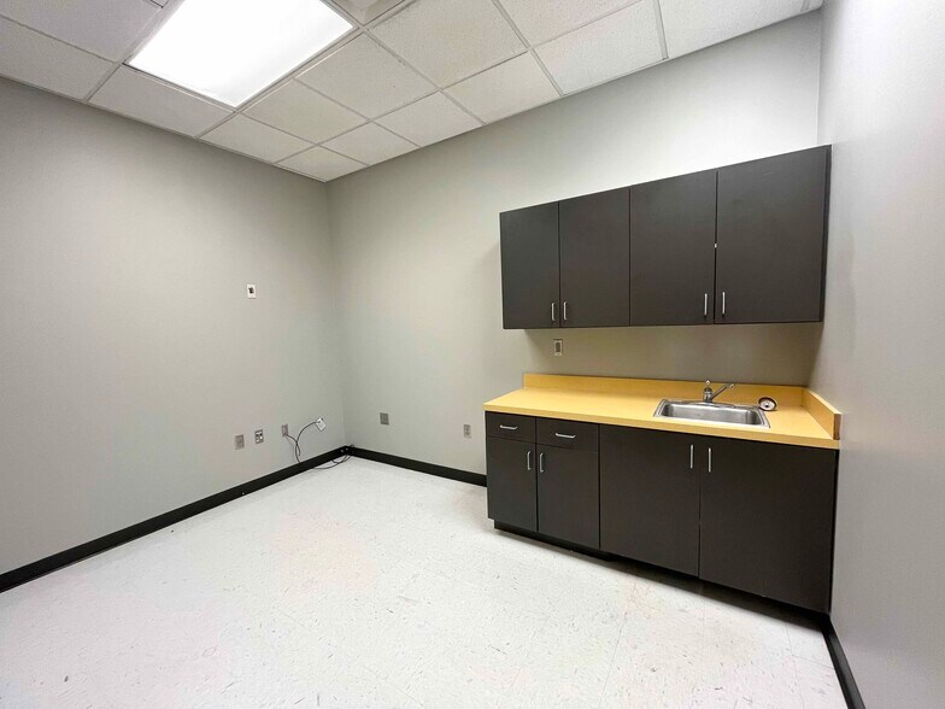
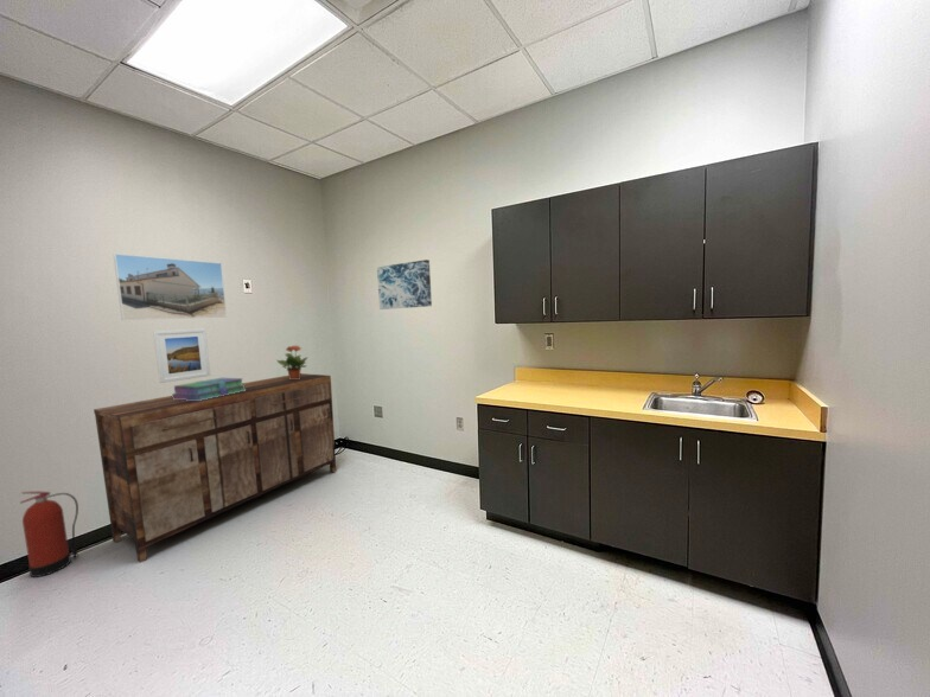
+ sideboard [93,372,337,564]
+ potted plant [275,344,308,379]
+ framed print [152,327,212,384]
+ stack of books [171,377,246,401]
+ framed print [113,252,228,321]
+ wall art [376,258,433,311]
+ fire extinguisher [19,490,79,578]
